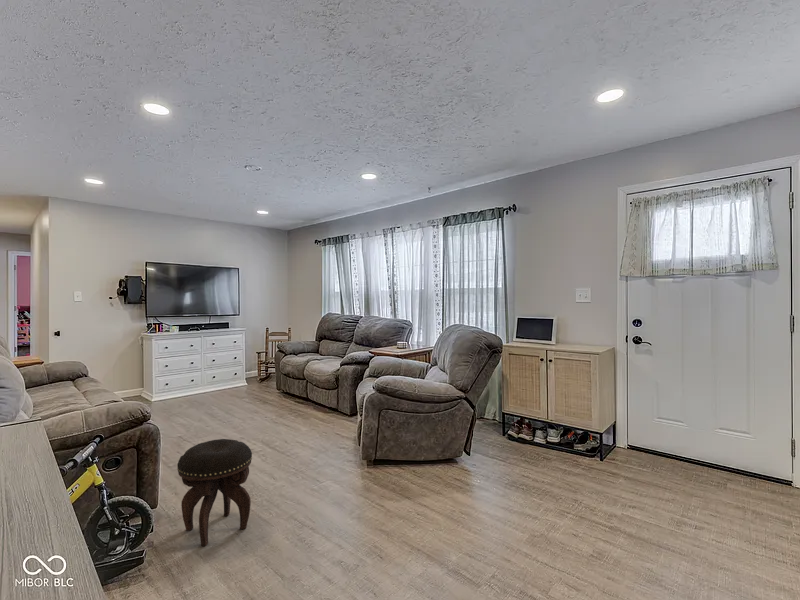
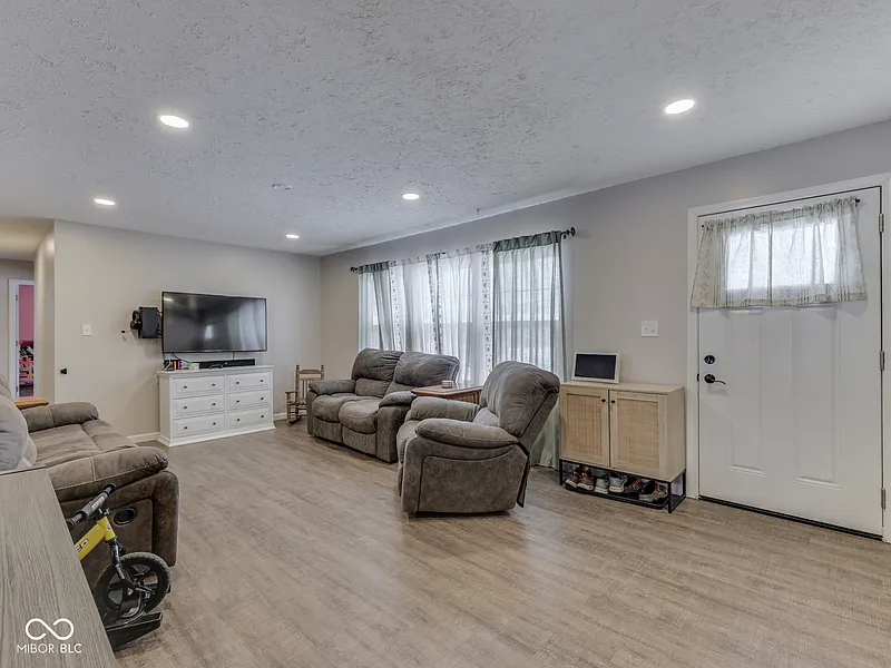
- footstool [176,438,253,547]
